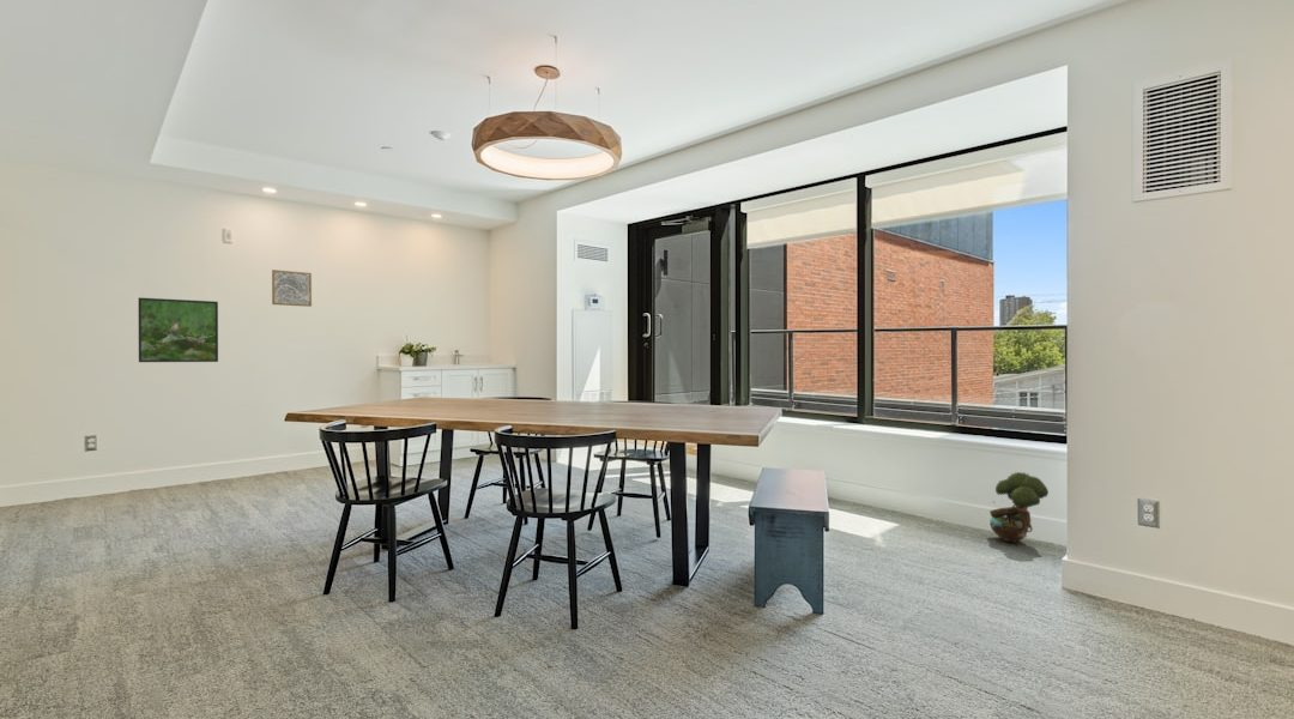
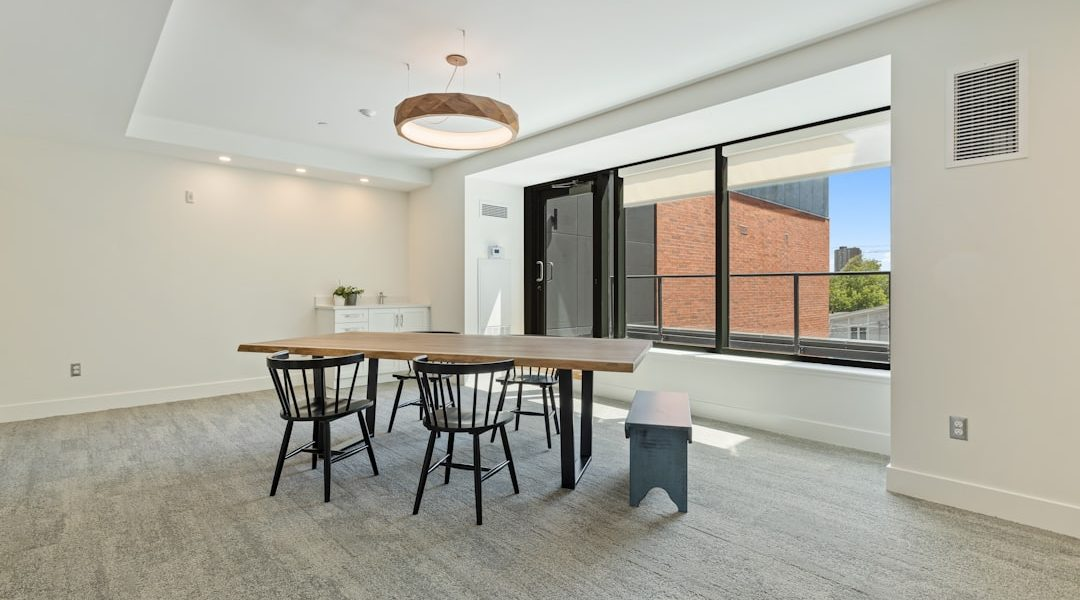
- wall art [271,268,313,308]
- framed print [138,297,219,363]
- decorative tree [988,471,1050,544]
